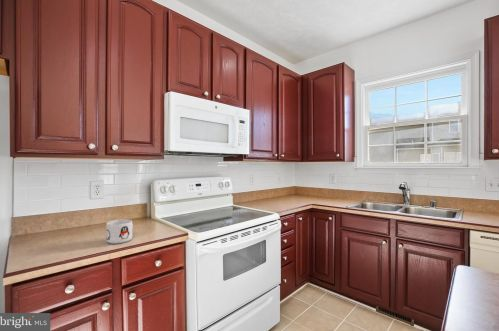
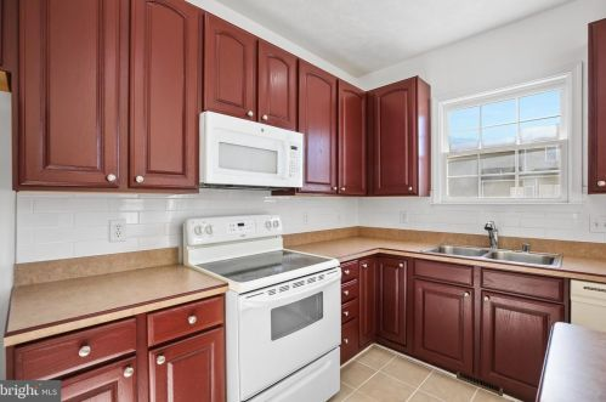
- mug [105,218,134,245]
